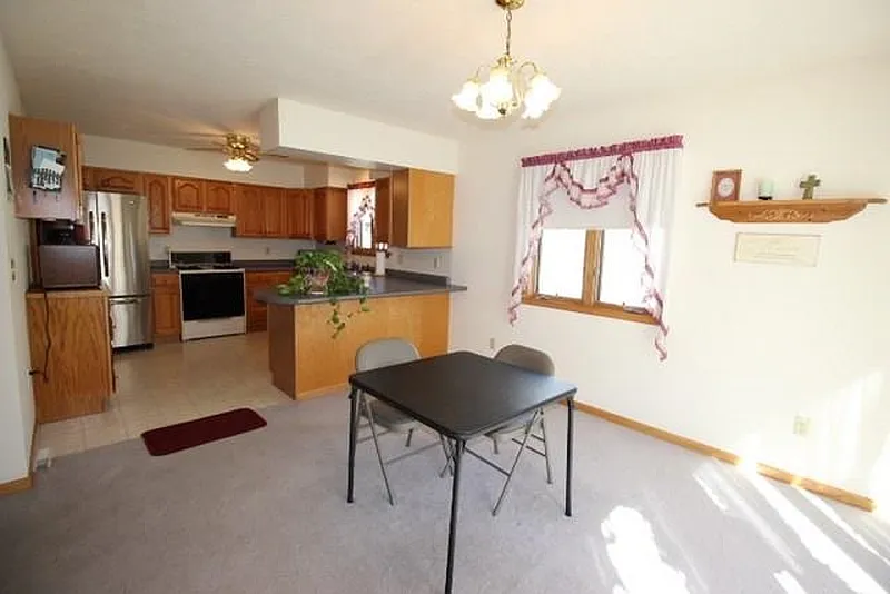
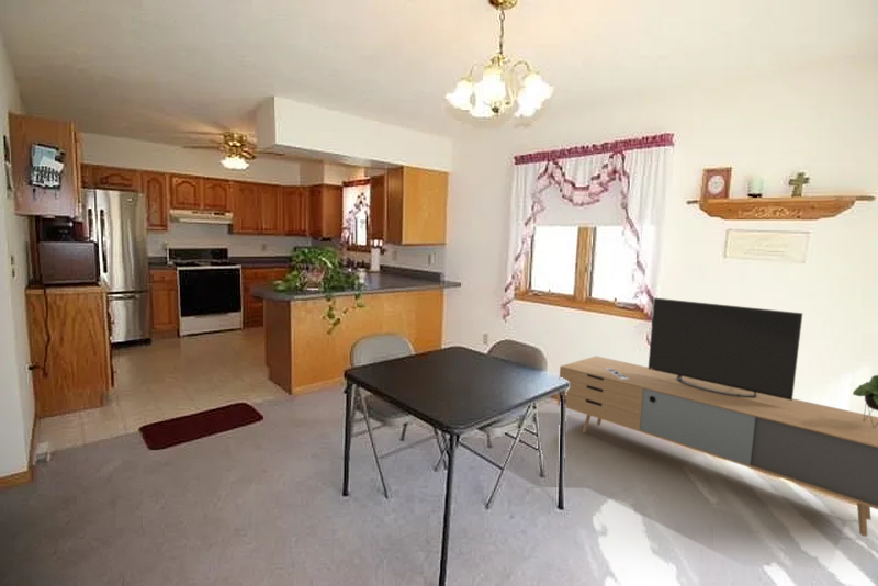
+ media console [556,297,878,538]
